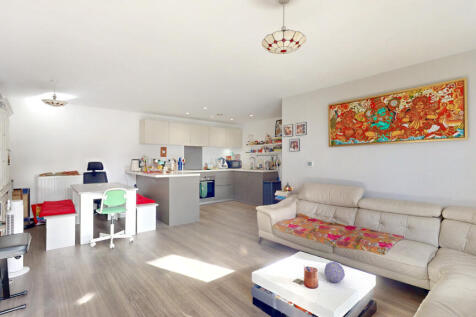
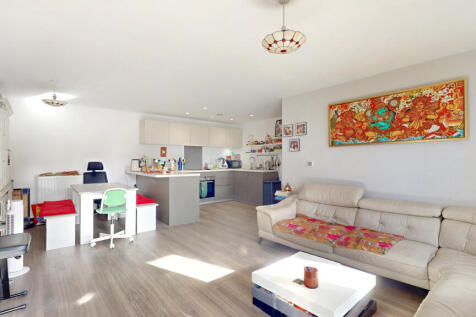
- decorative ball [323,261,346,283]
